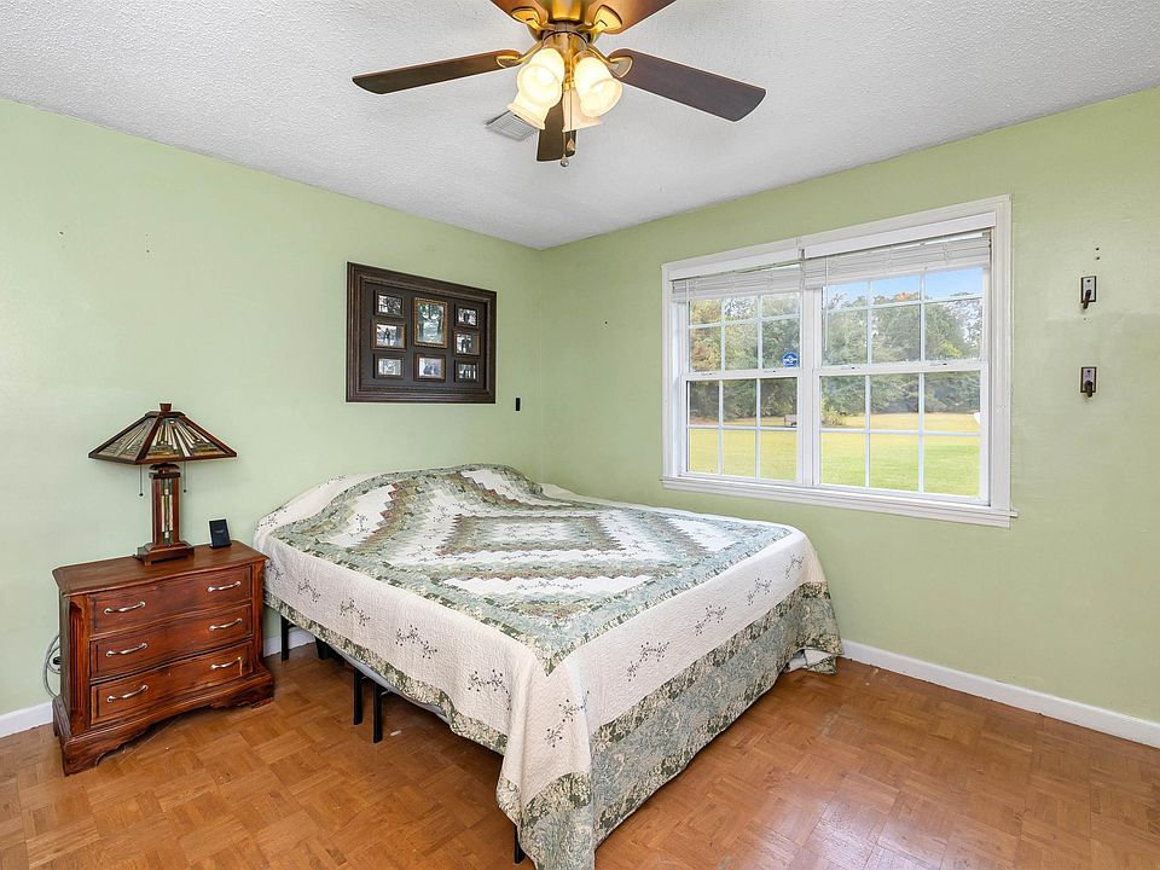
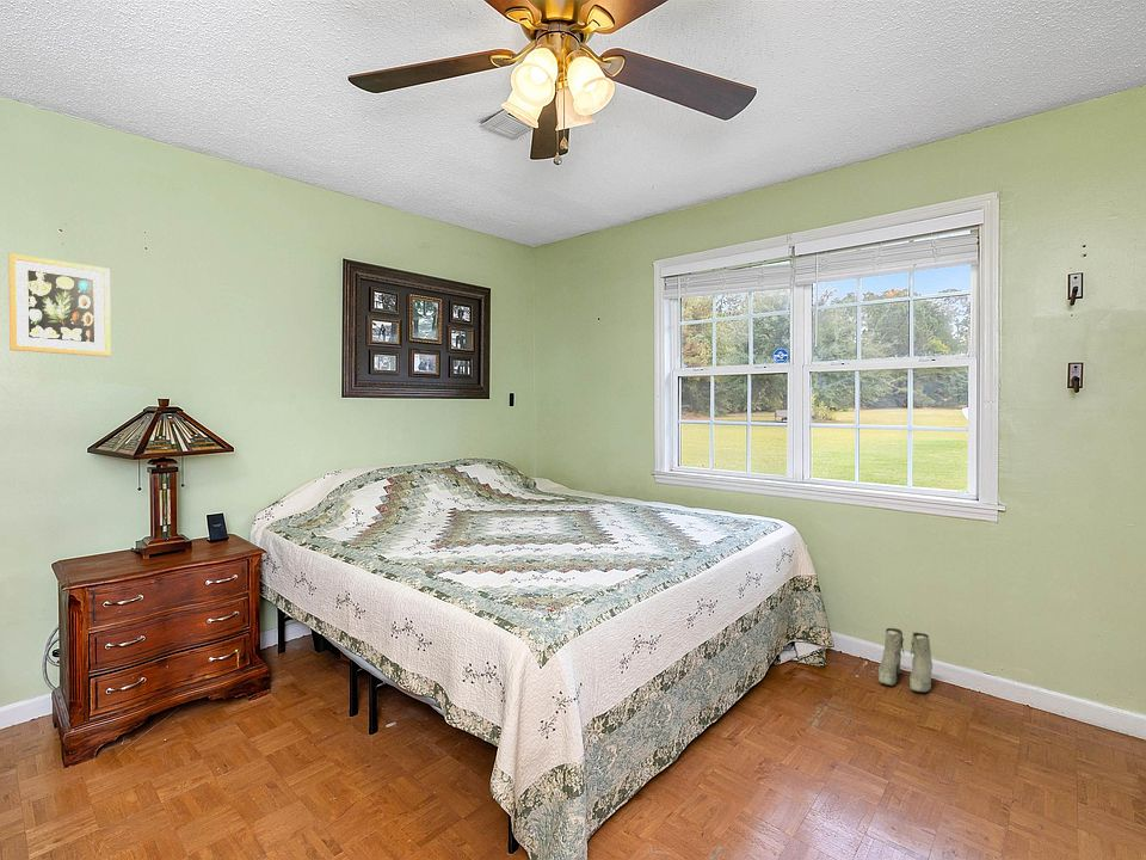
+ boots [877,627,934,694]
+ wall art [7,252,112,357]
